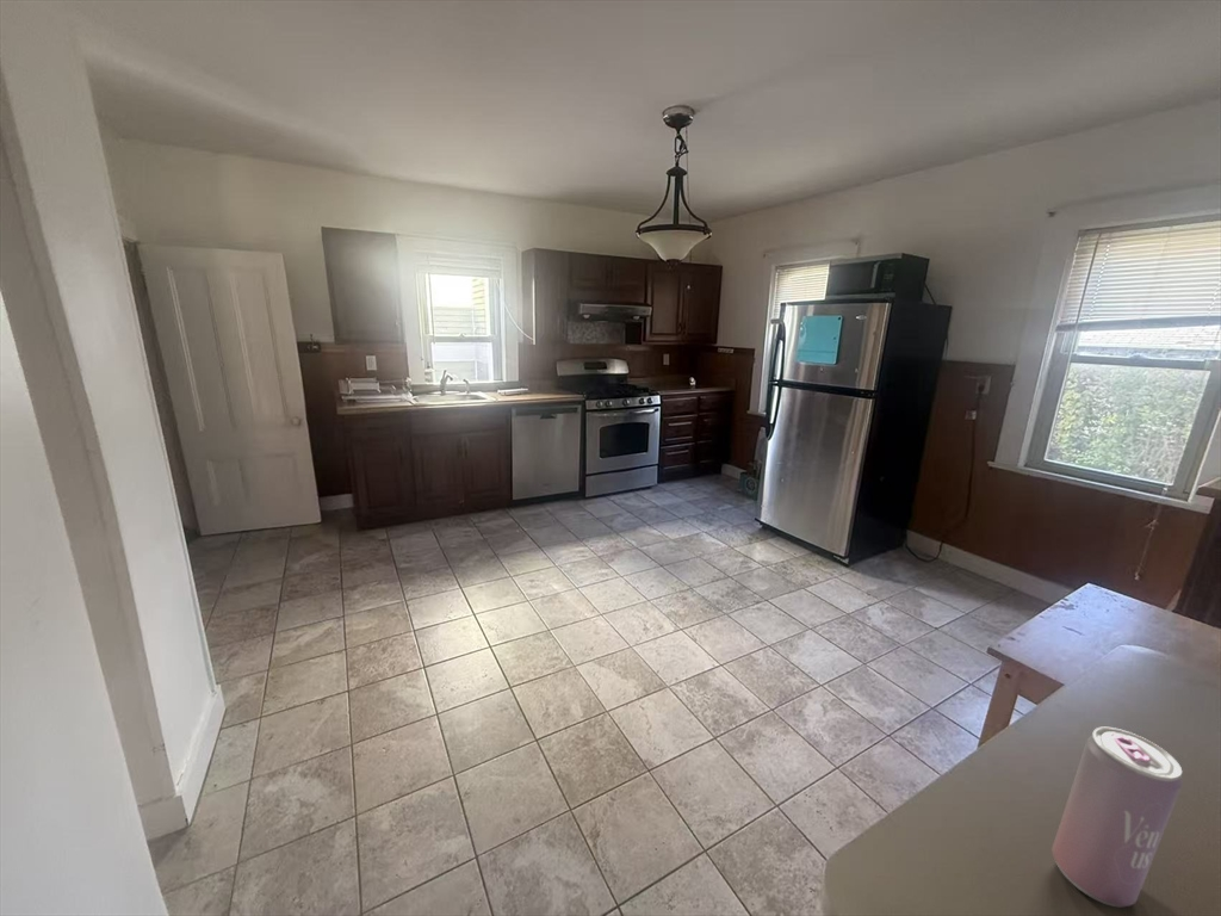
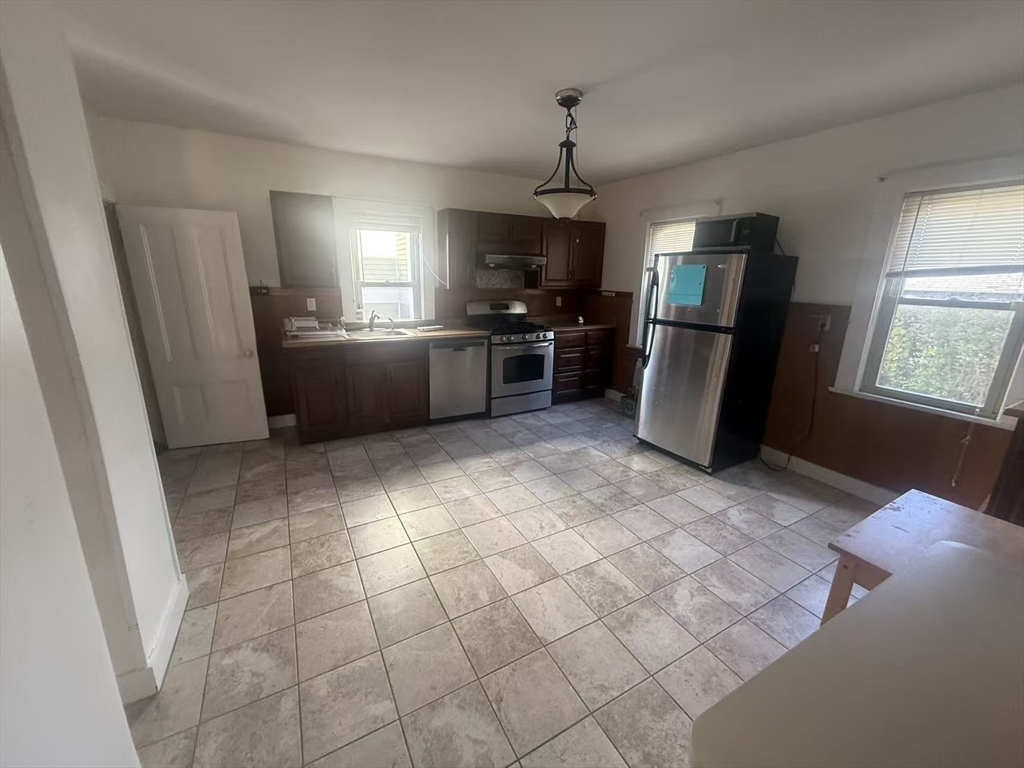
- beverage can [1052,726,1184,908]
